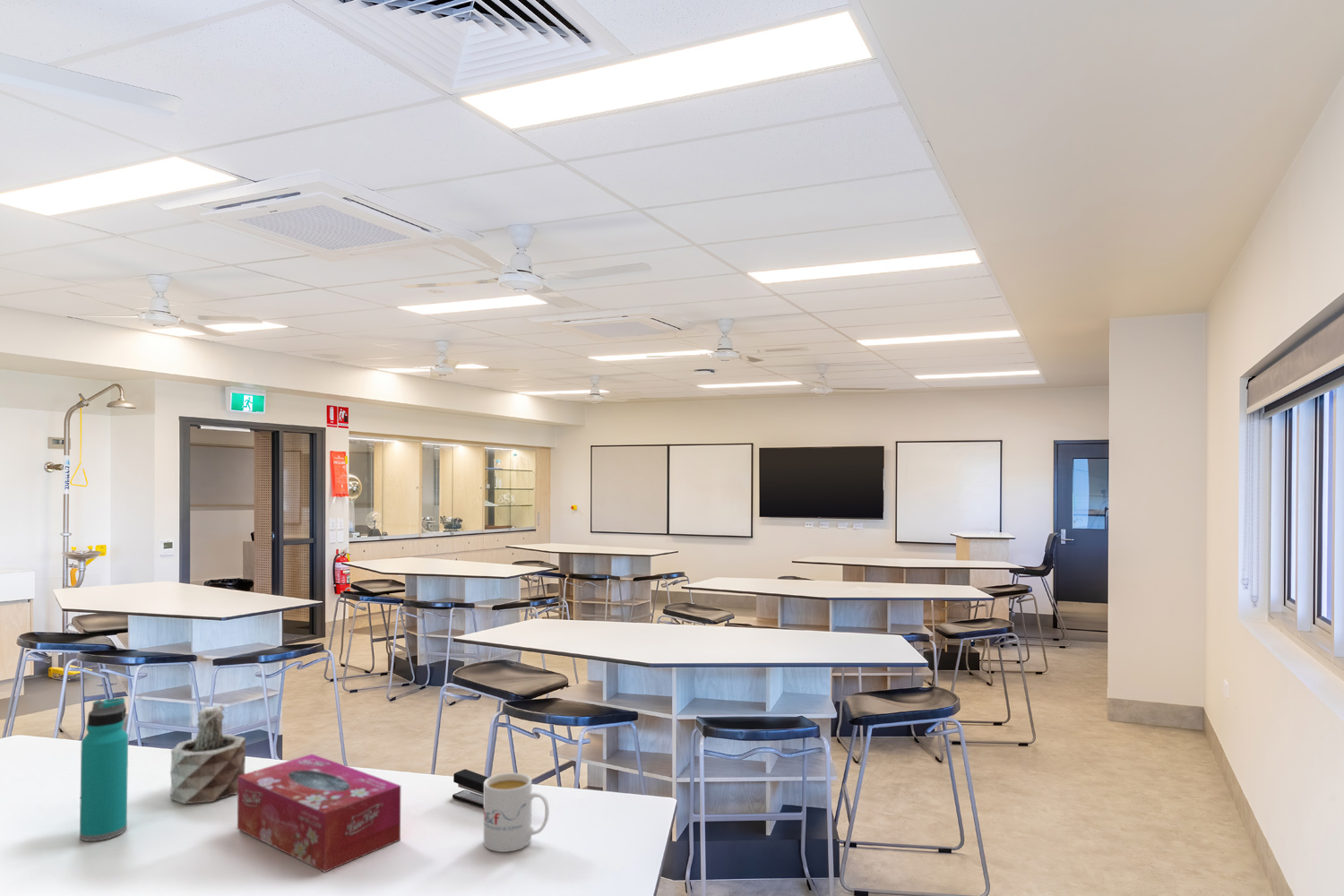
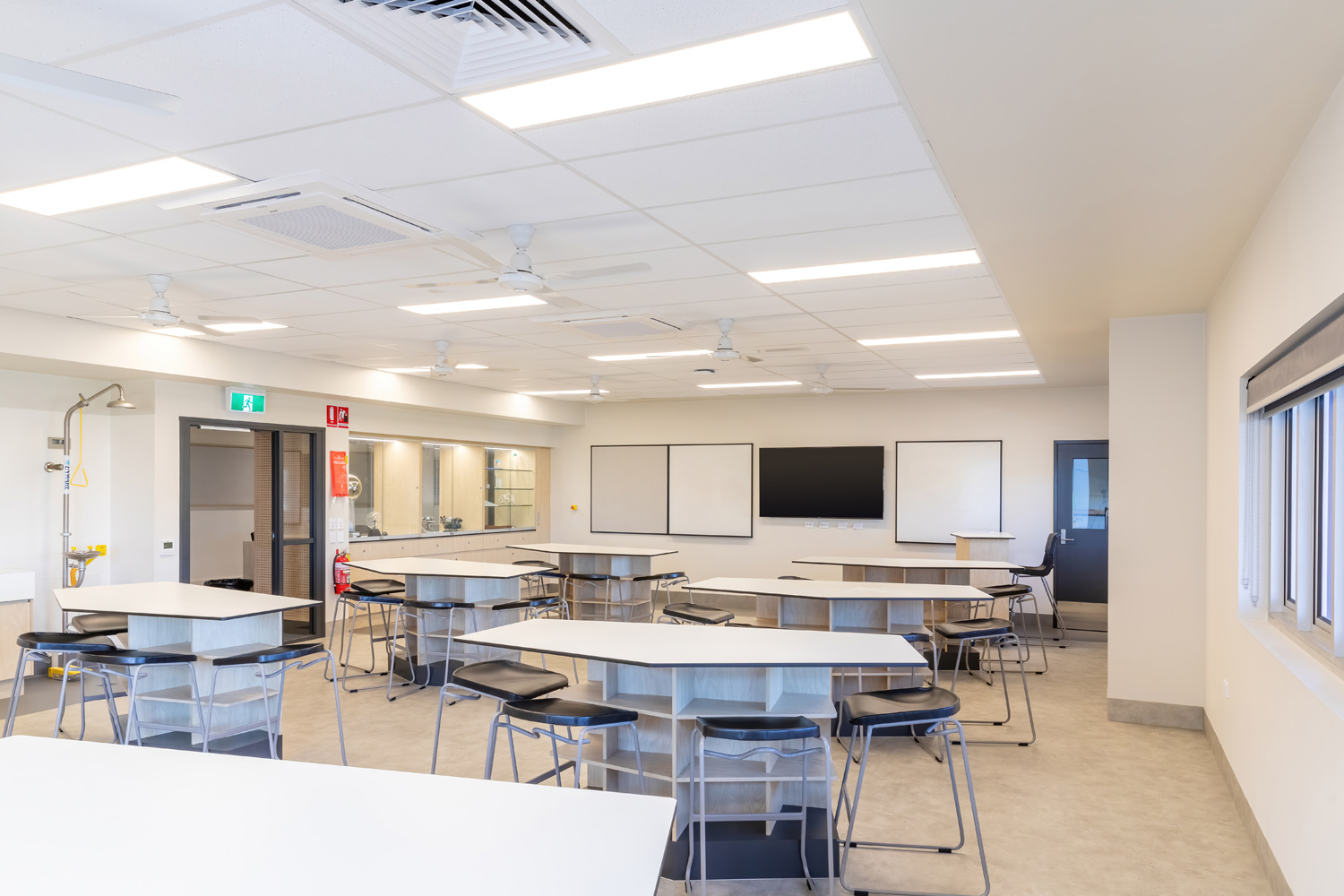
- stapler [452,769,489,809]
- tissue box [237,753,401,873]
- succulent plant [169,705,246,805]
- mug [483,772,550,853]
- water bottle [79,696,129,842]
